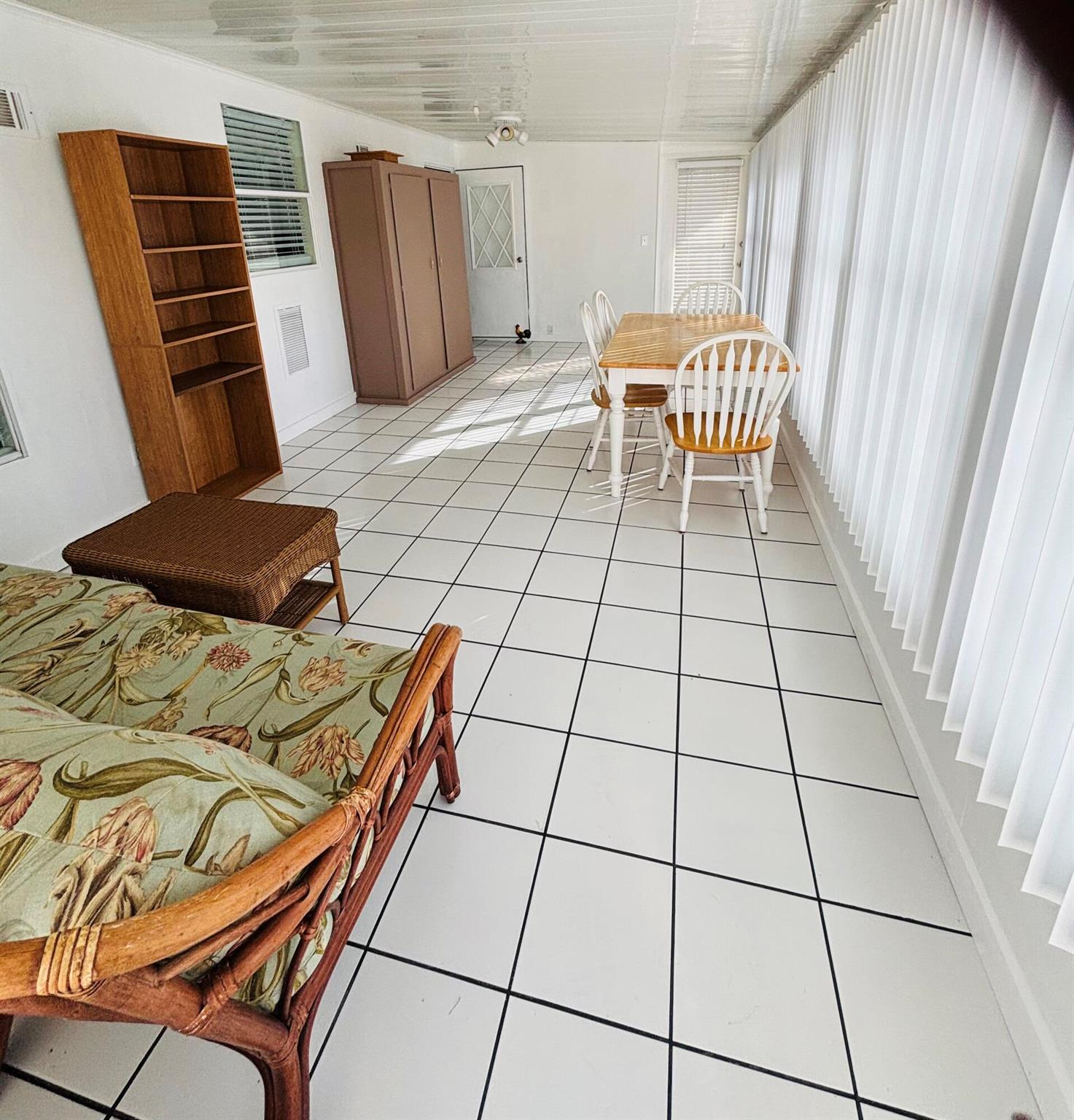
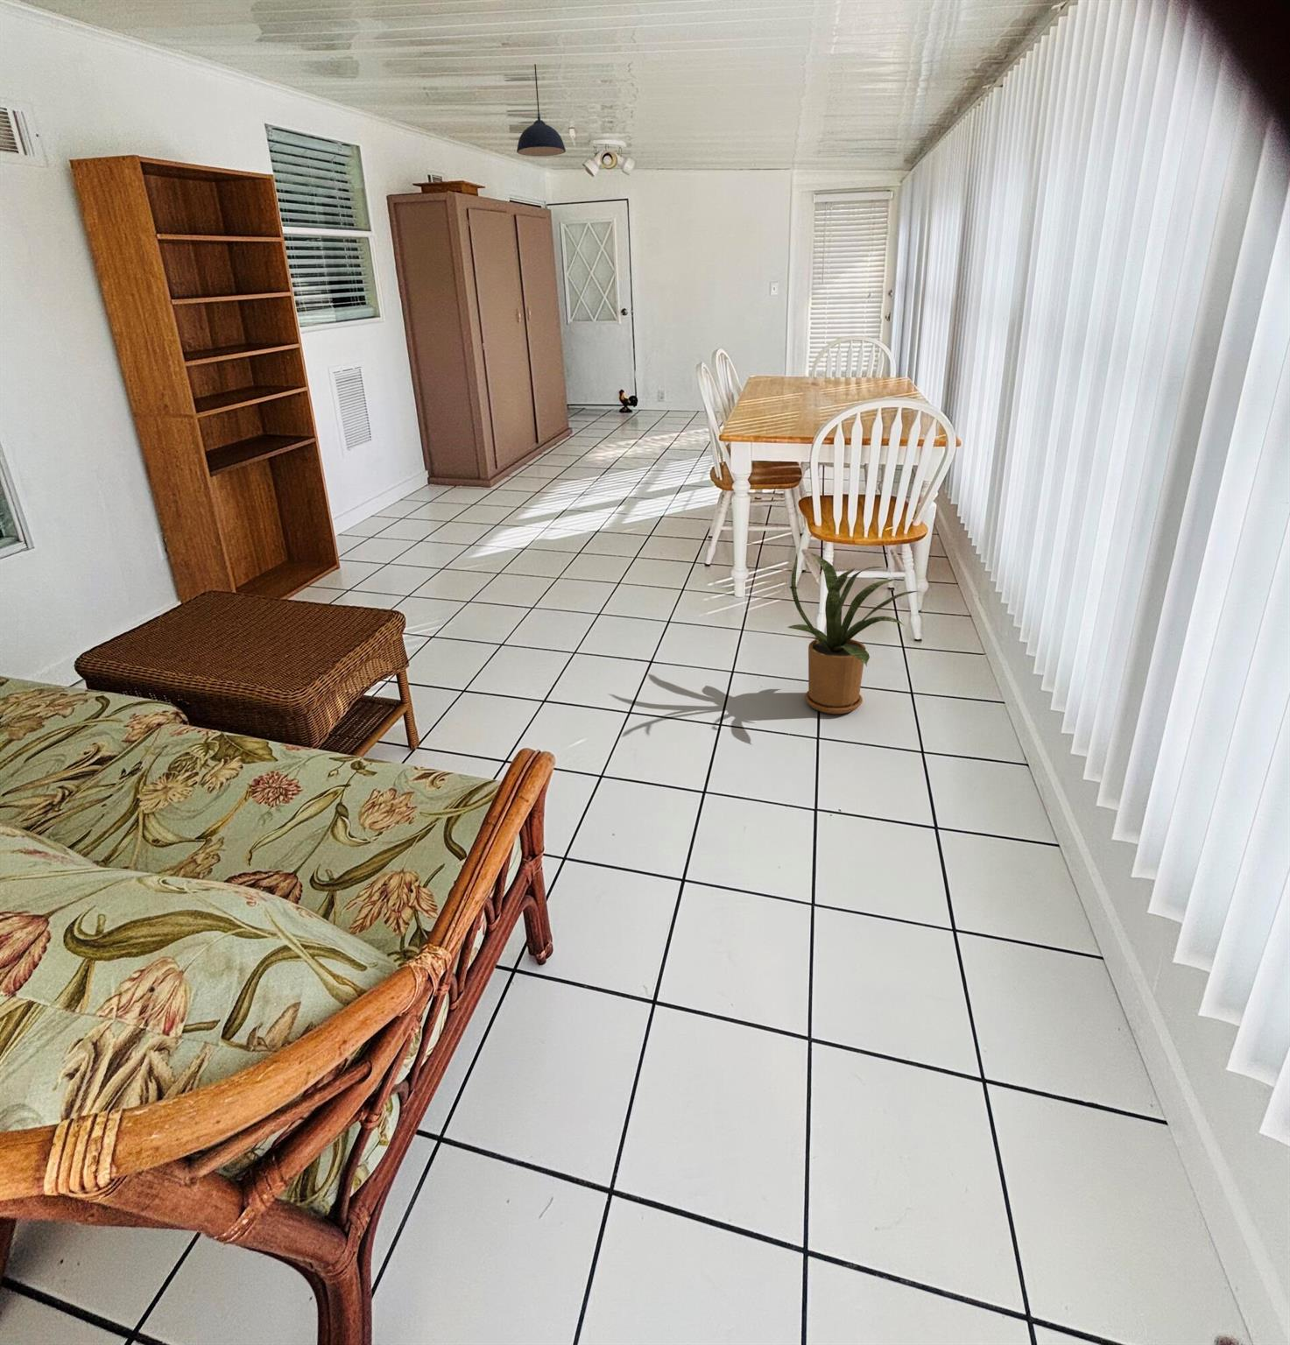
+ pendant light [515,62,567,157]
+ house plant [787,551,920,715]
